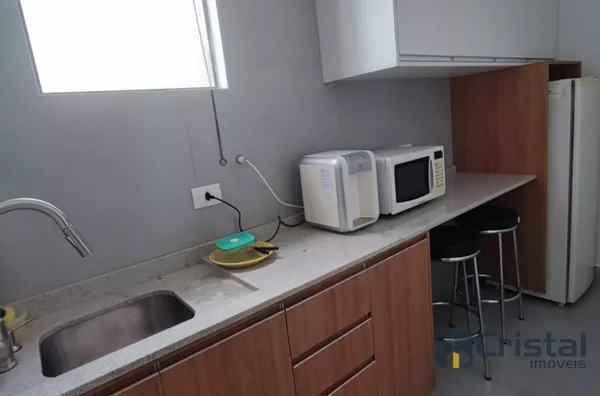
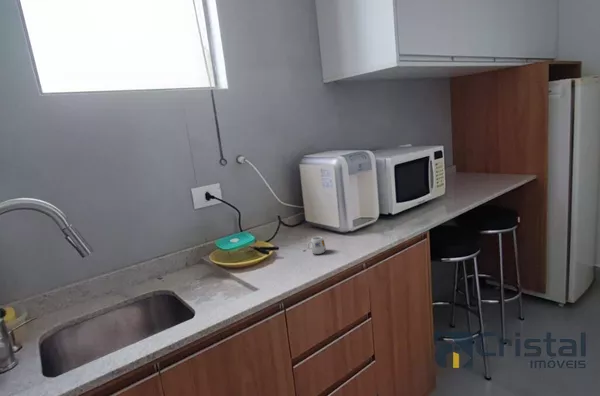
+ mug [306,236,327,255]
